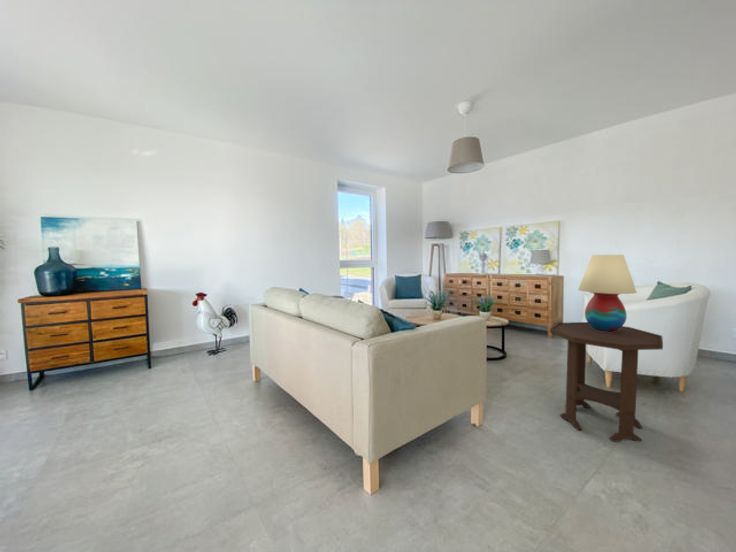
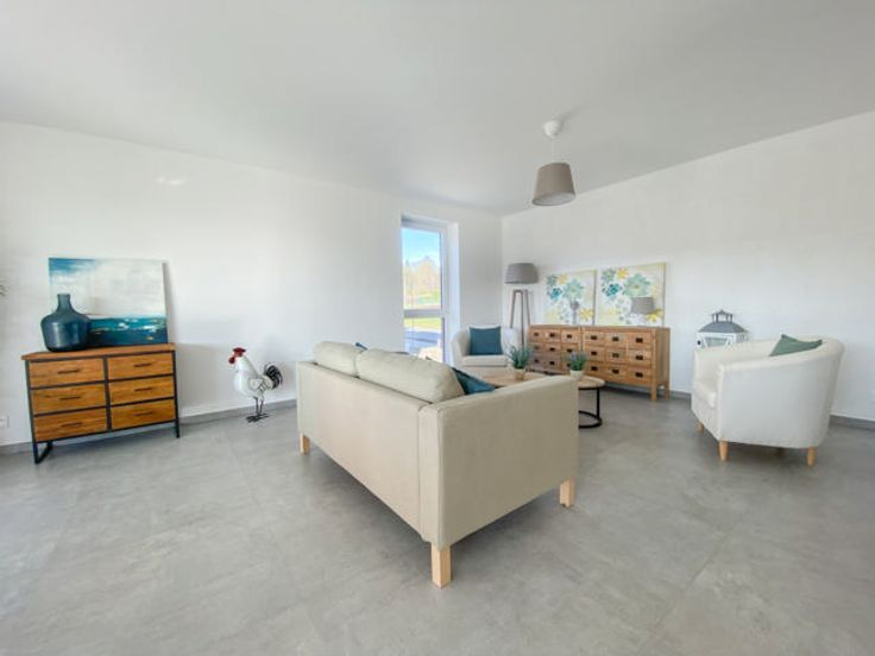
- table lamp [577,254,638,332]
- side table [549,321,664,443]
